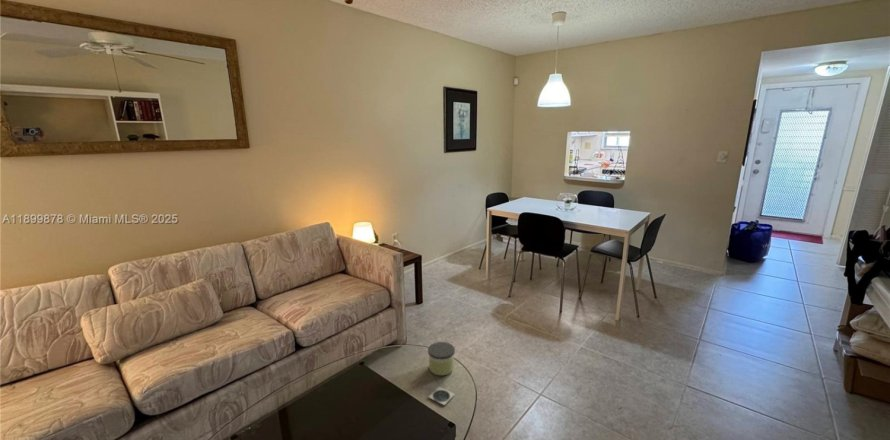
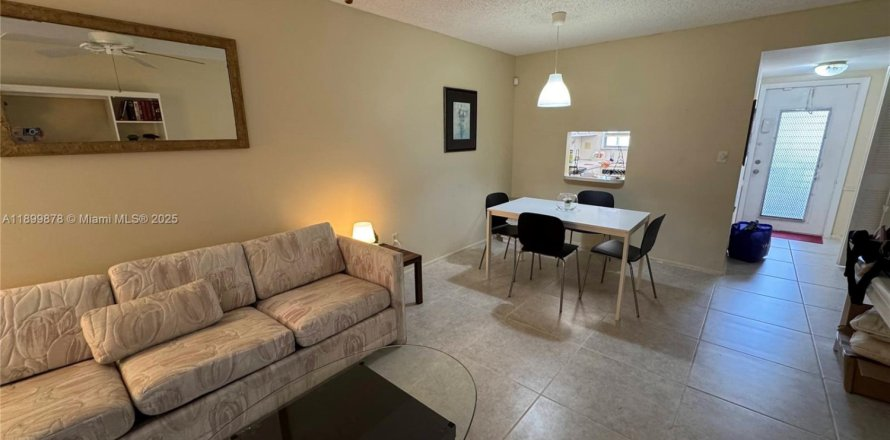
- coaster [427,386,455,406]
- candle [427,341,456,376]
